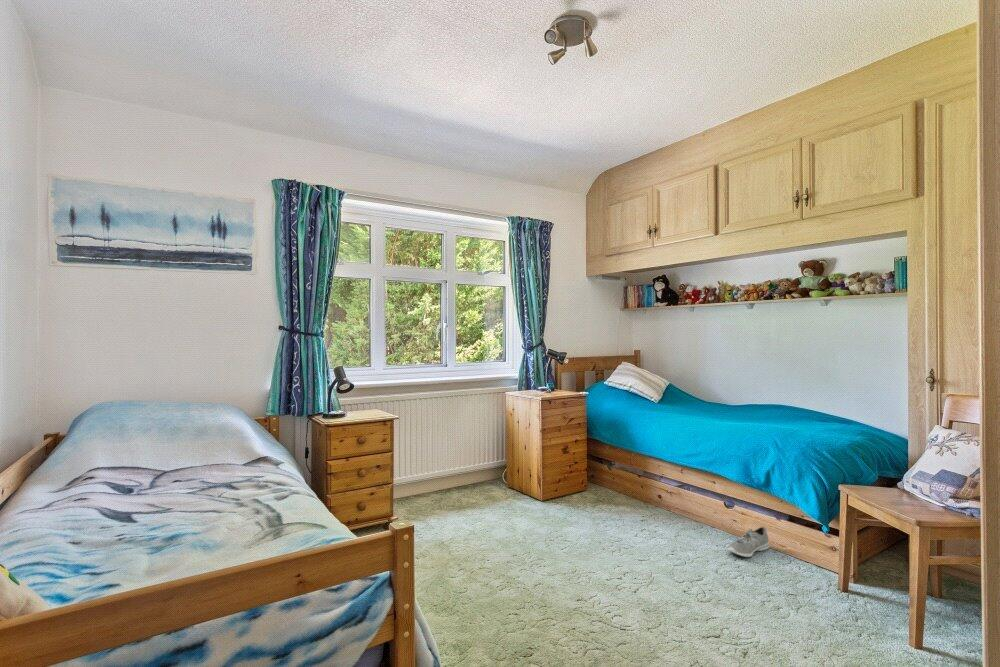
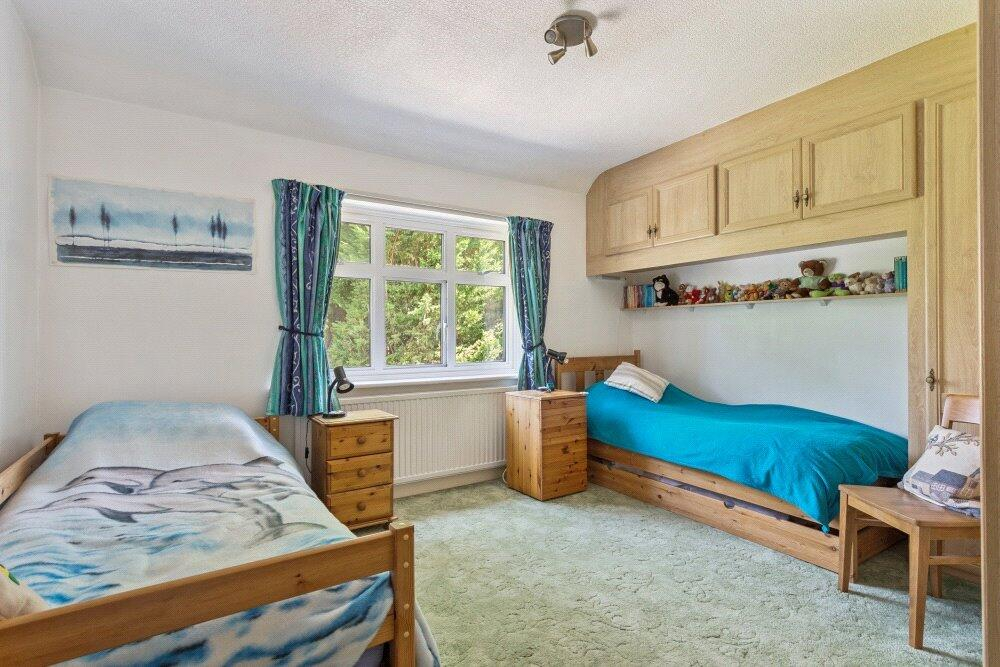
- sneaker [727,525,770,558]
